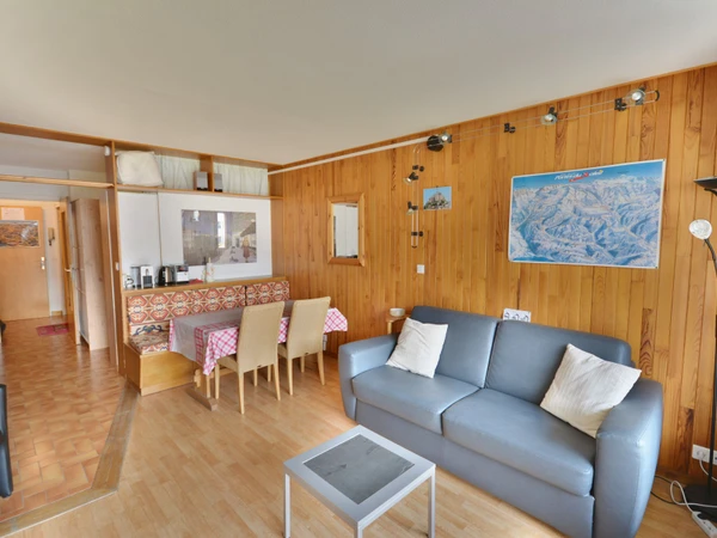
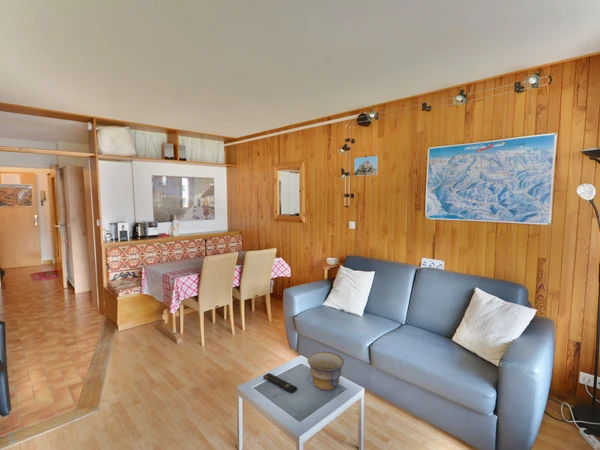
+ remote control [262,372,298,394]
+ bowl [307,351,345,391]
